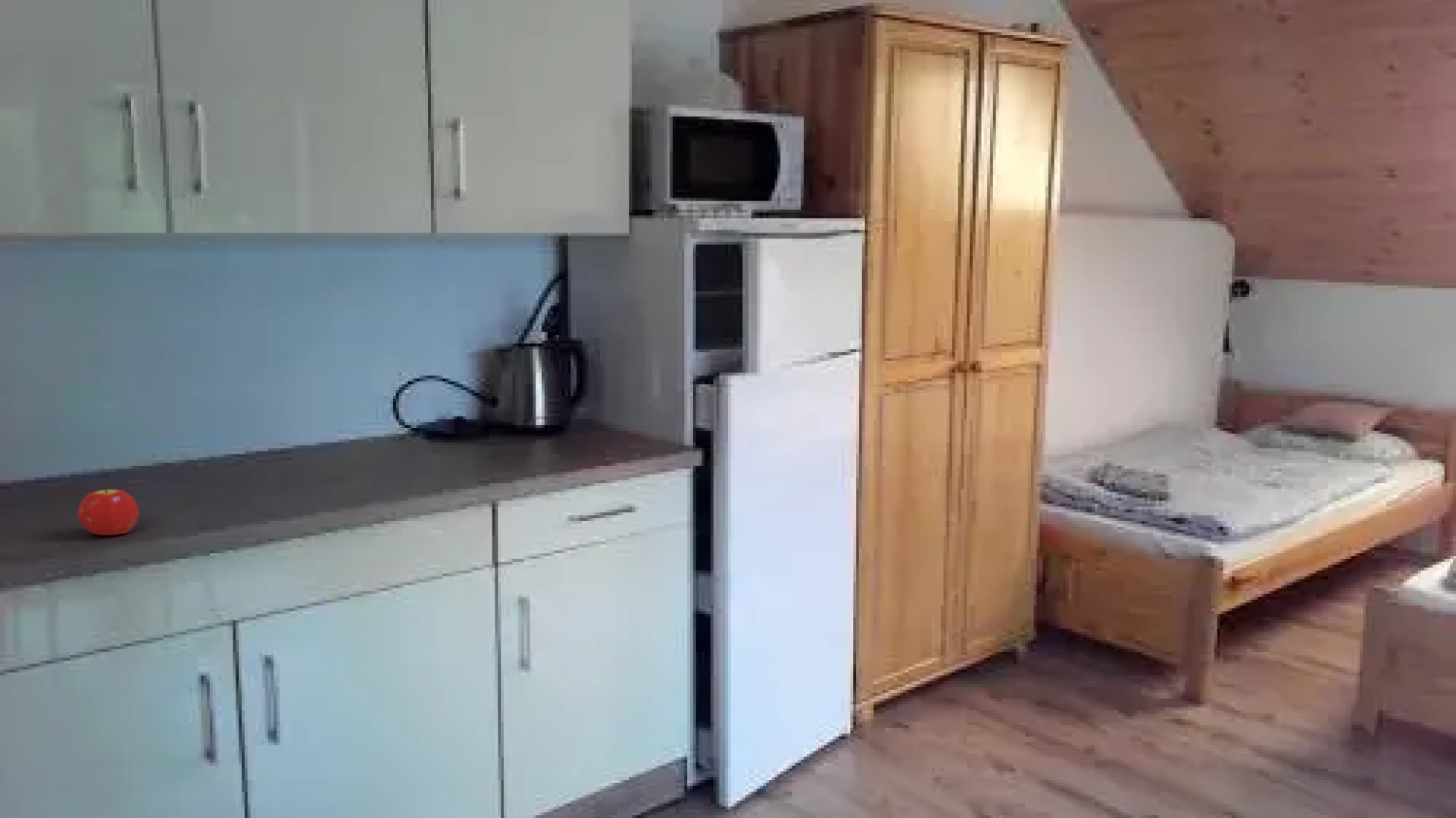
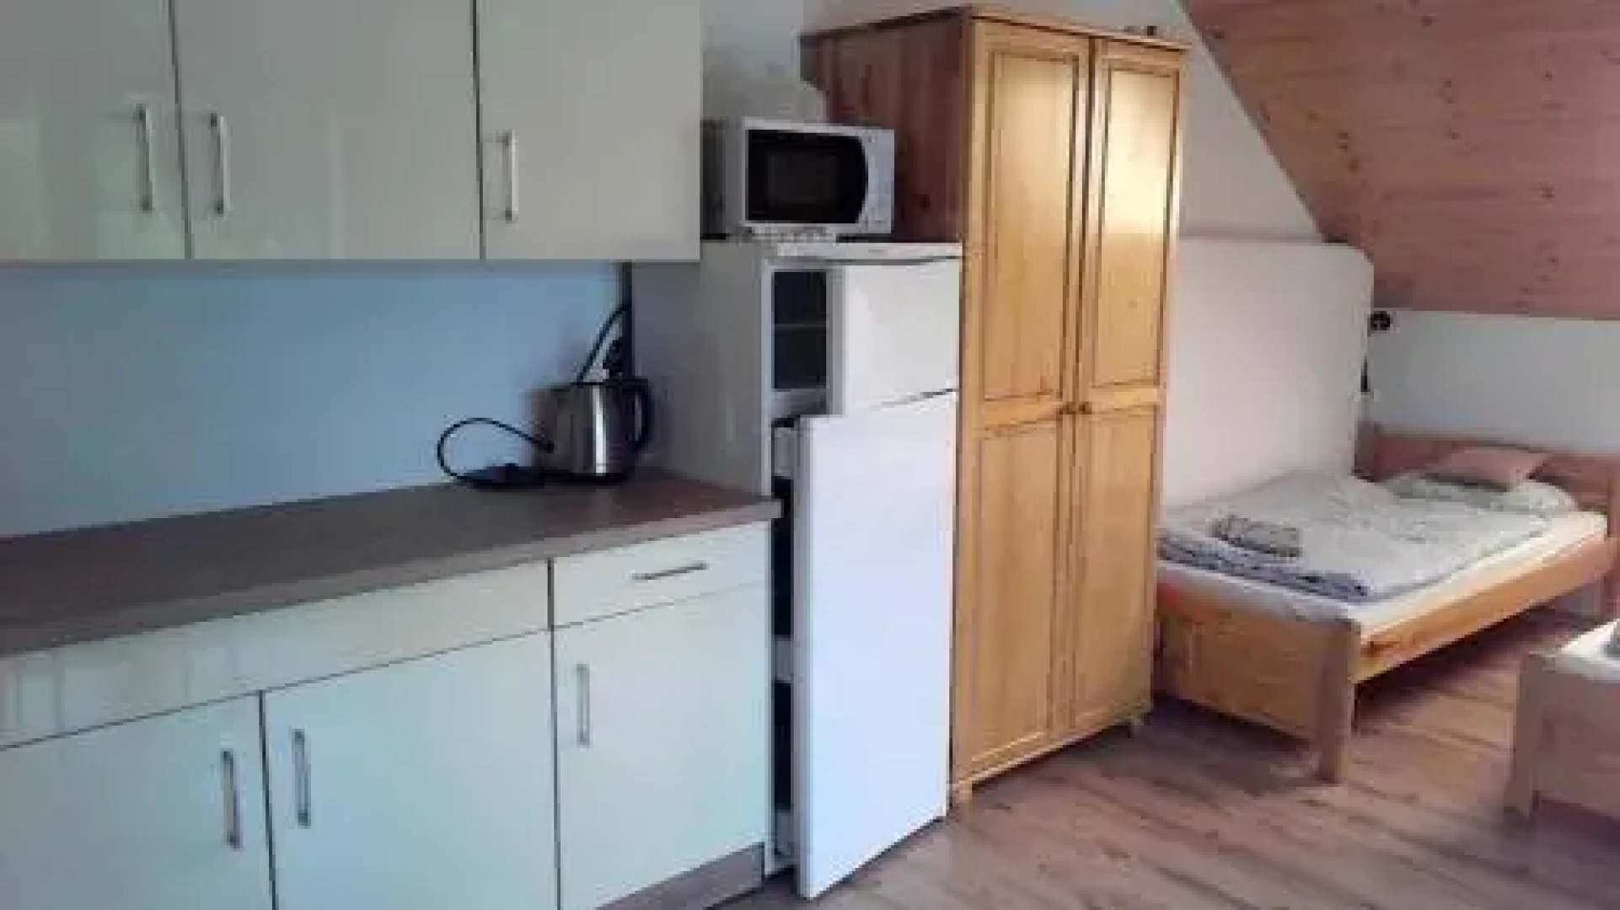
- fruit [77,485,140,536]
